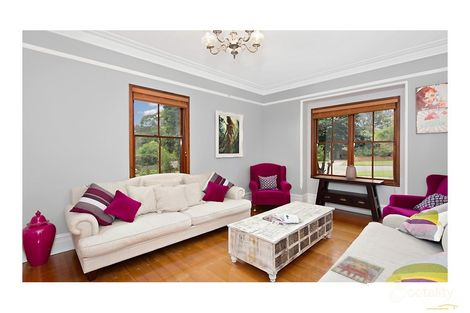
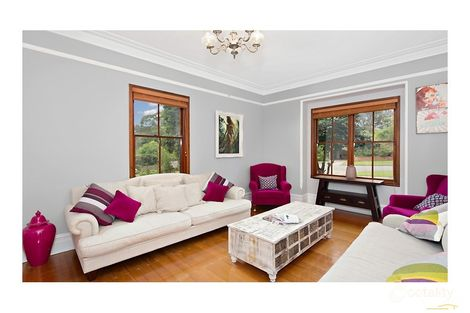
- magazine [330,255,385,285]
